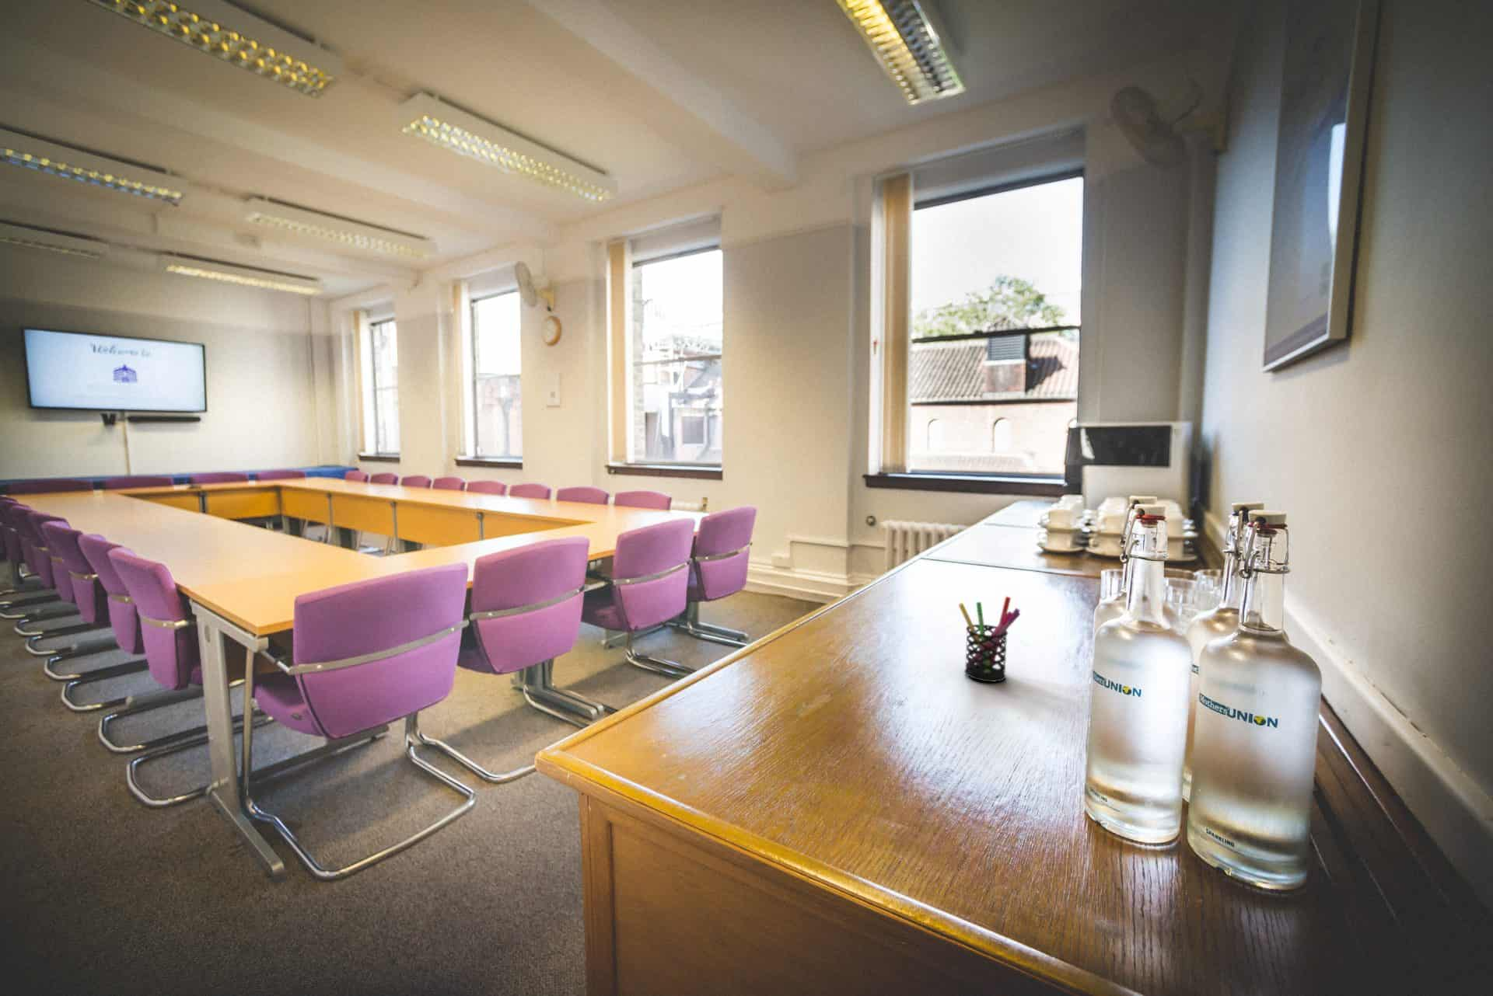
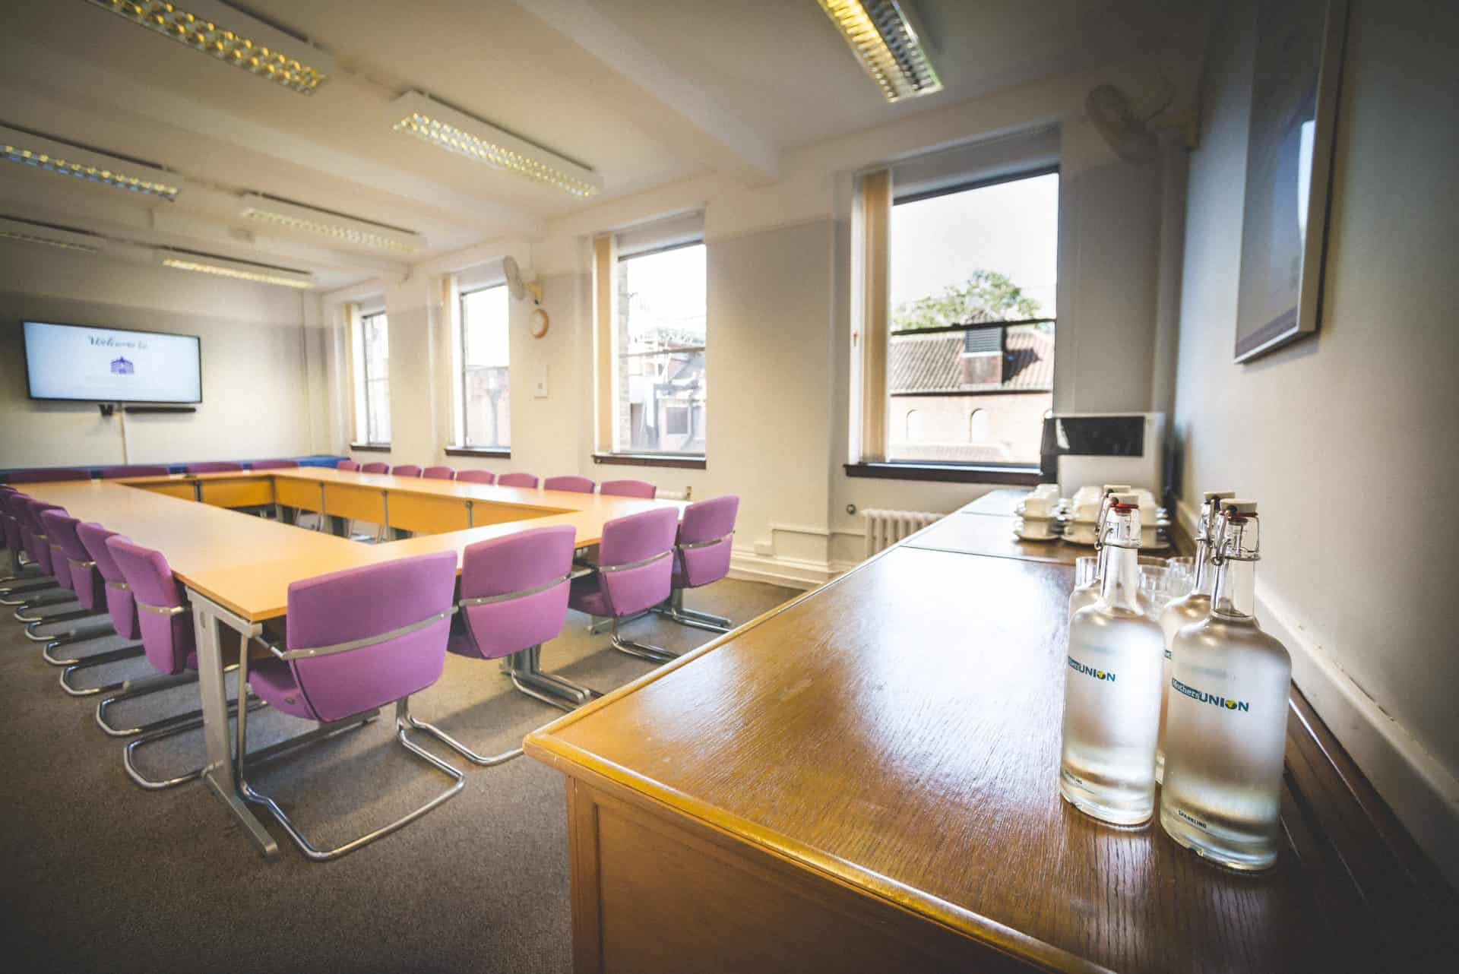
- pen holder [957,596,1021,683]
